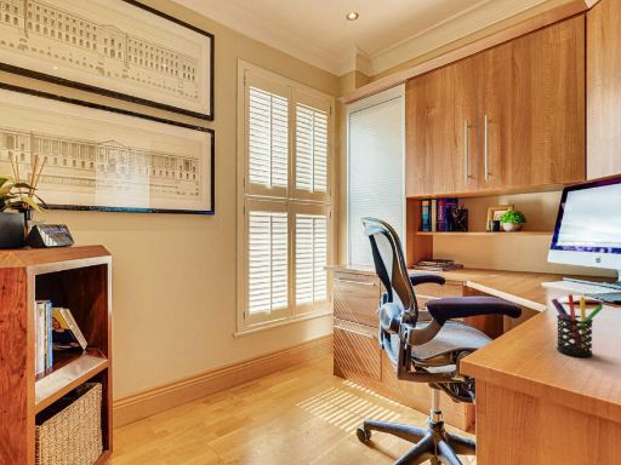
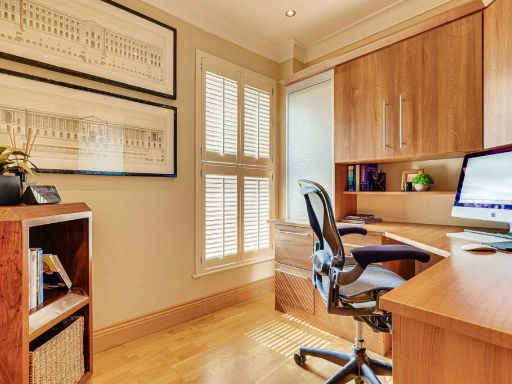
- pen holder [551,293,604,358]
